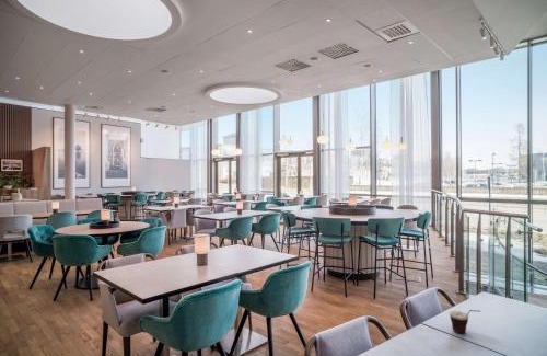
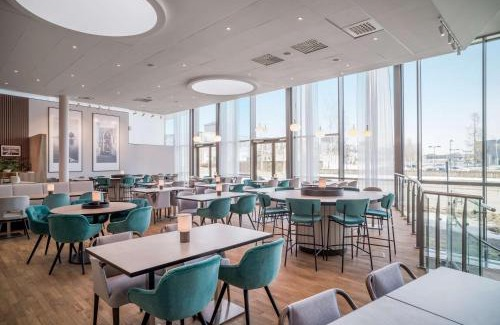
- cup [449,309,481,334]
